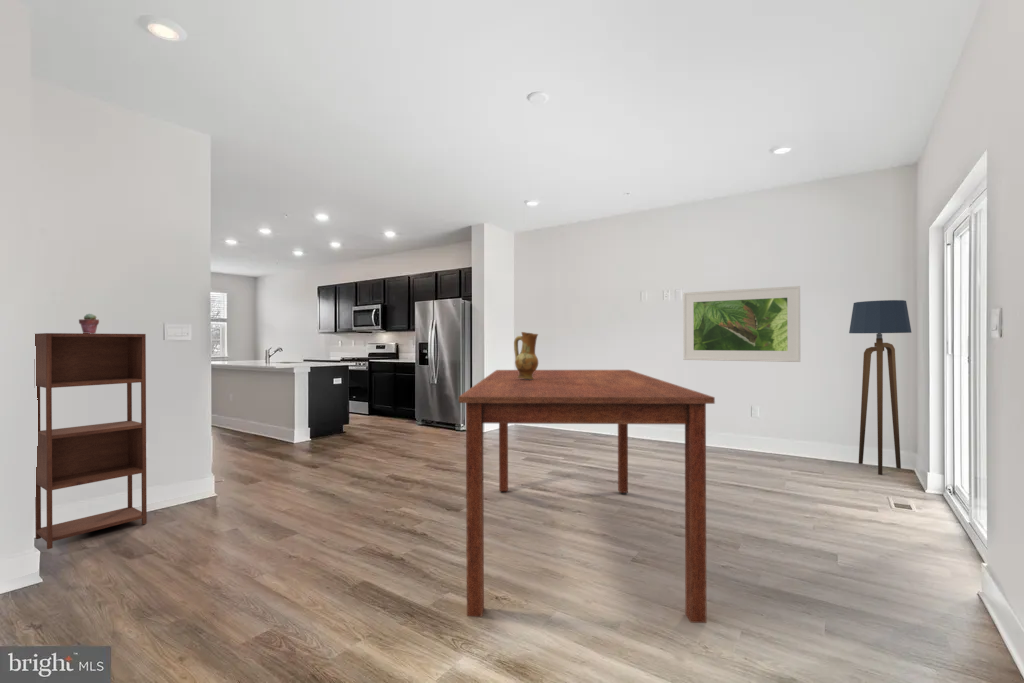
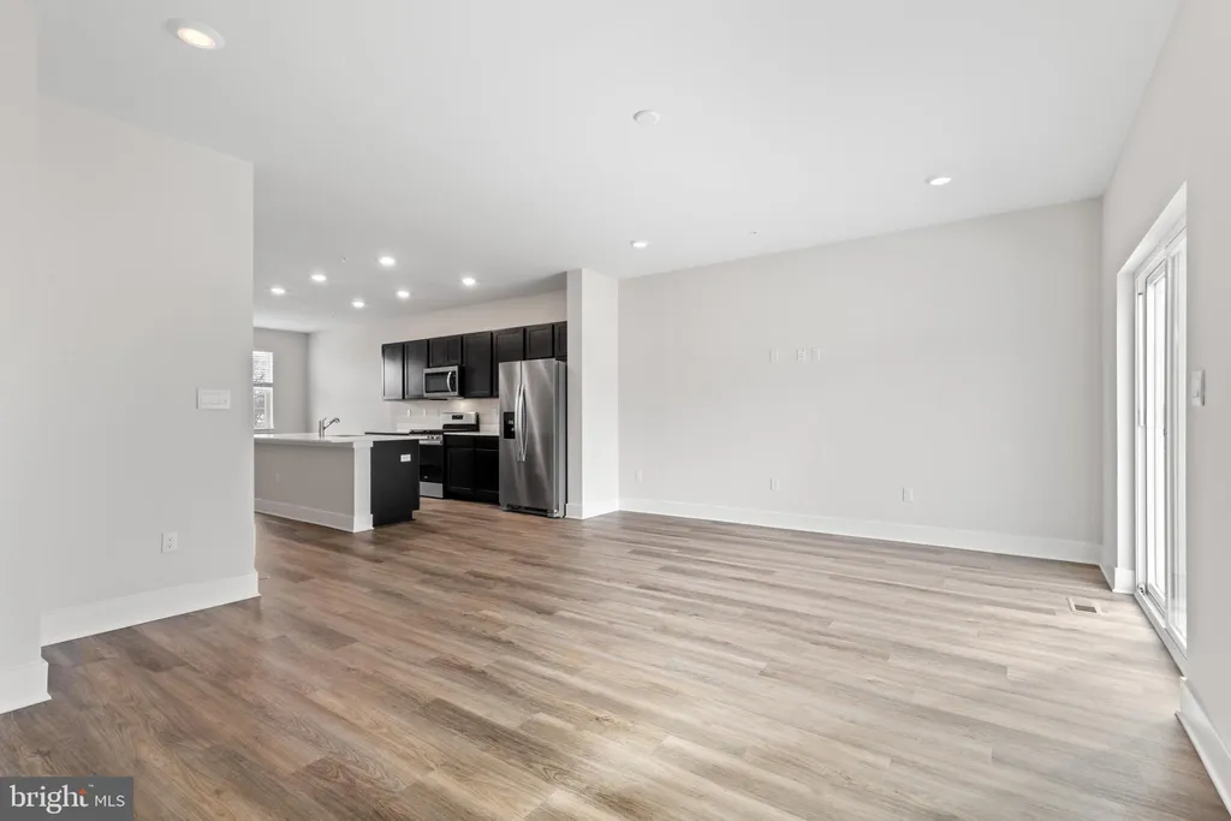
- floor lamp [848,299,912,476]
- ceramic jug [513,331,539,379]
- dining table [458,369,716,624]
- potted succulent [78,312,100,334]
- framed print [682,285,801,363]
- shelving unit [34,332,148,550]
